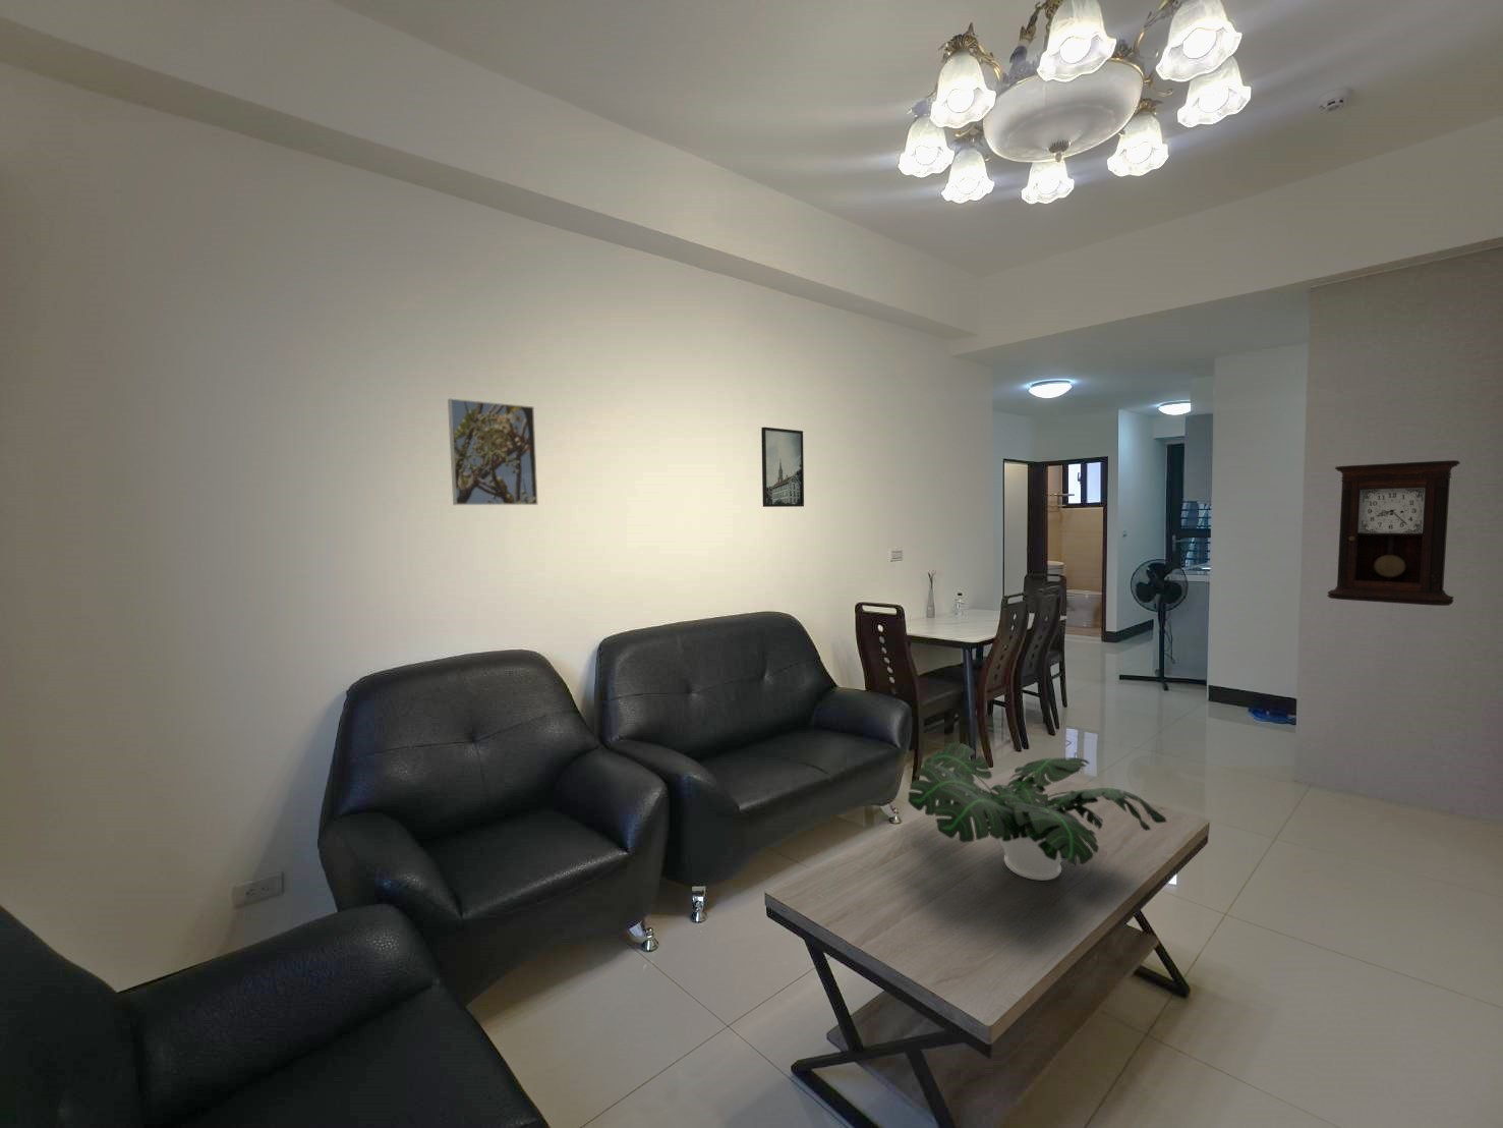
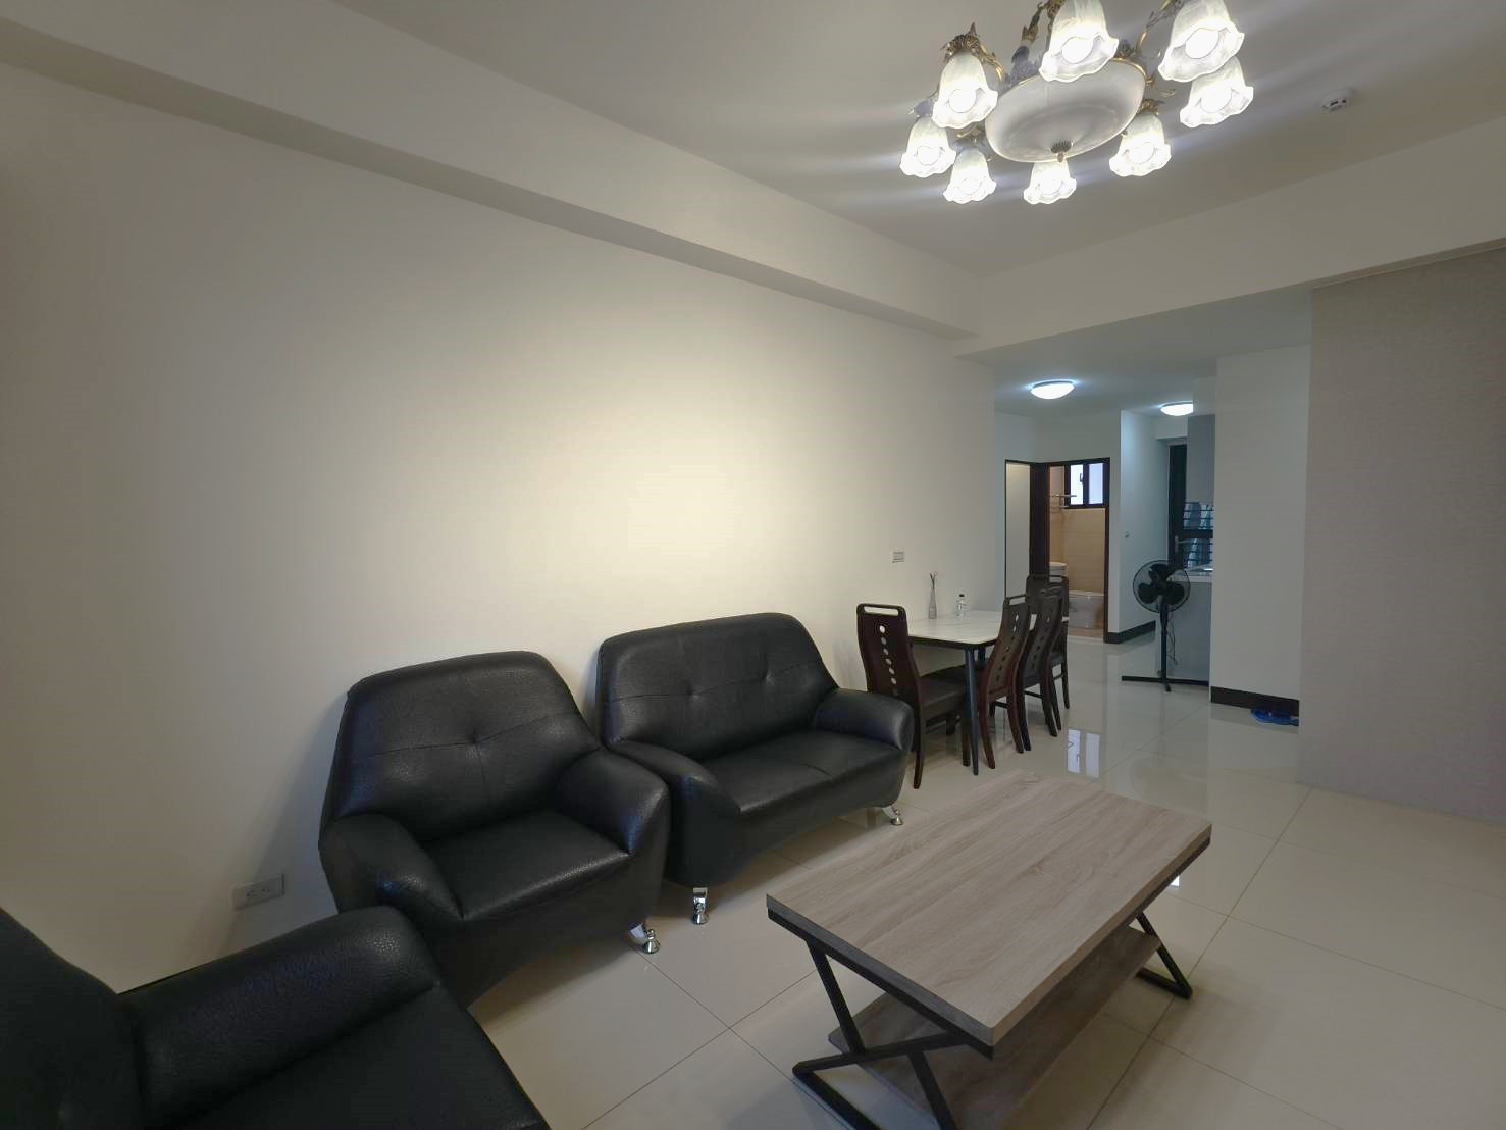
- pendulum clock [1327,460,1462,607]
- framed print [760,425,805,508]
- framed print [447,398,539,506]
- potted plant [907,742,1168,882]
